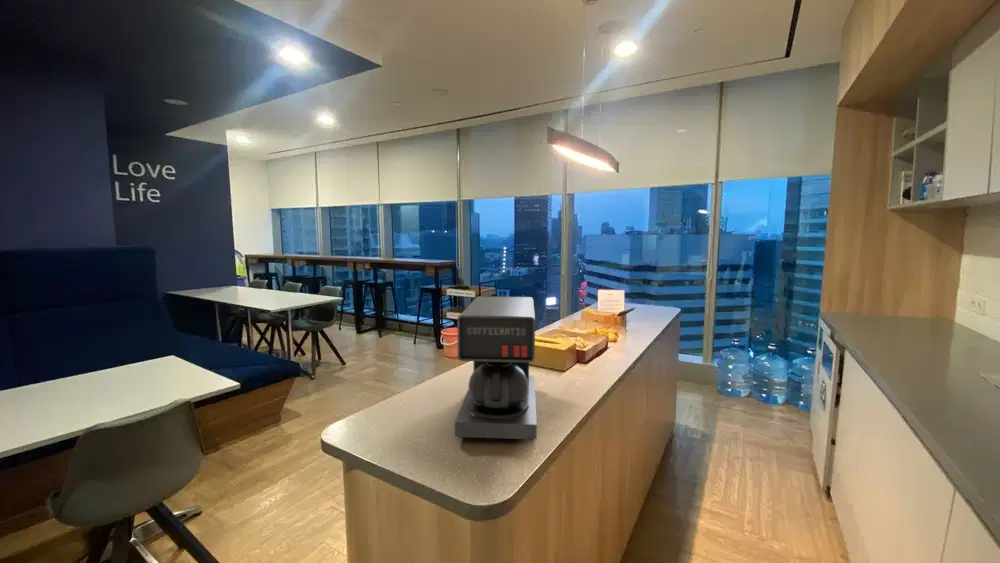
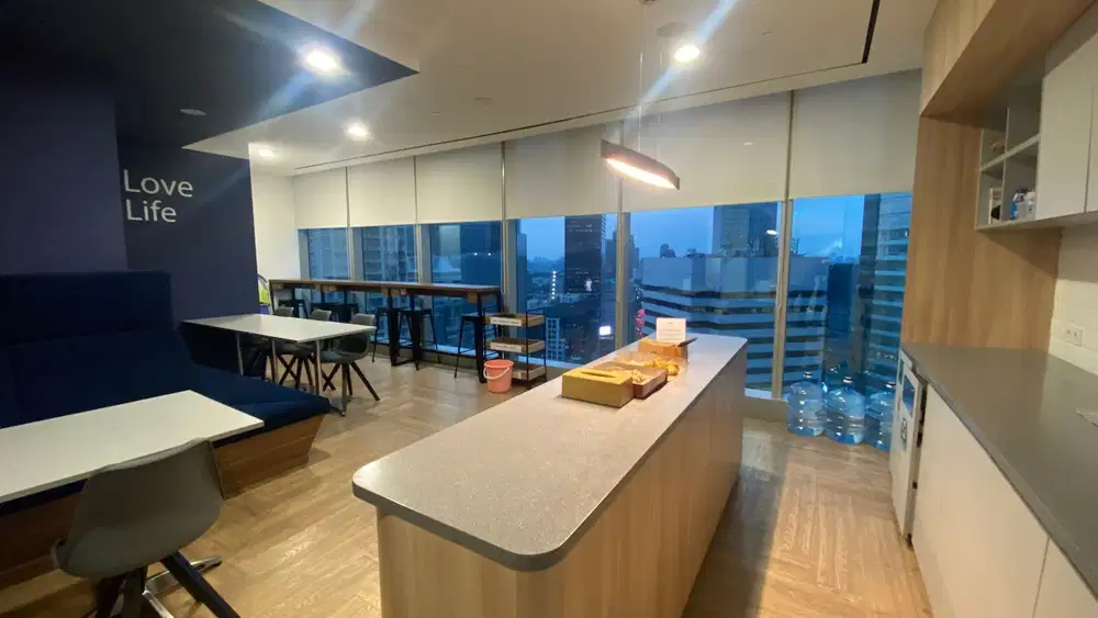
- coffee maker [454,296,538,441]
